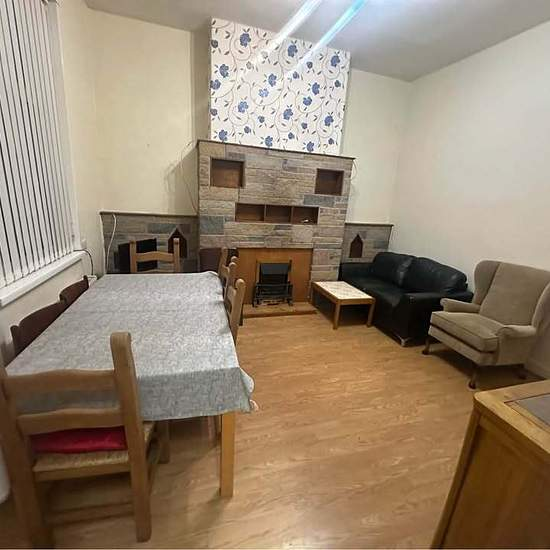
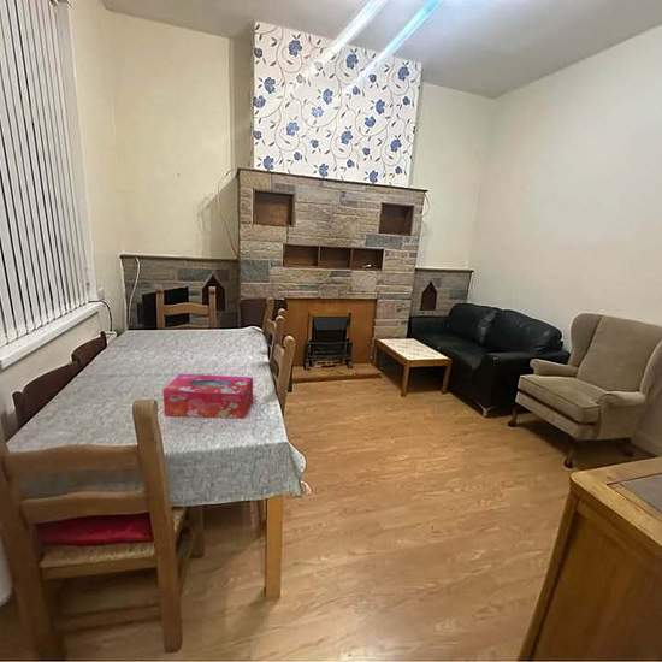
+ tissue box [161,373,254,420]
